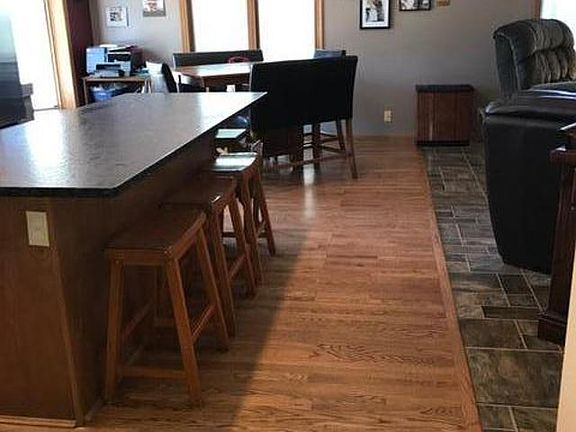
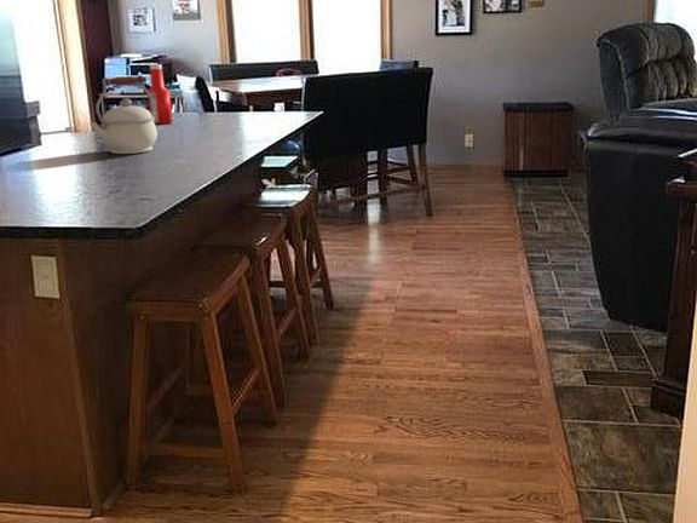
+ soap bottle [146,63,174,126]
+ kettle [88,74,159,155]
